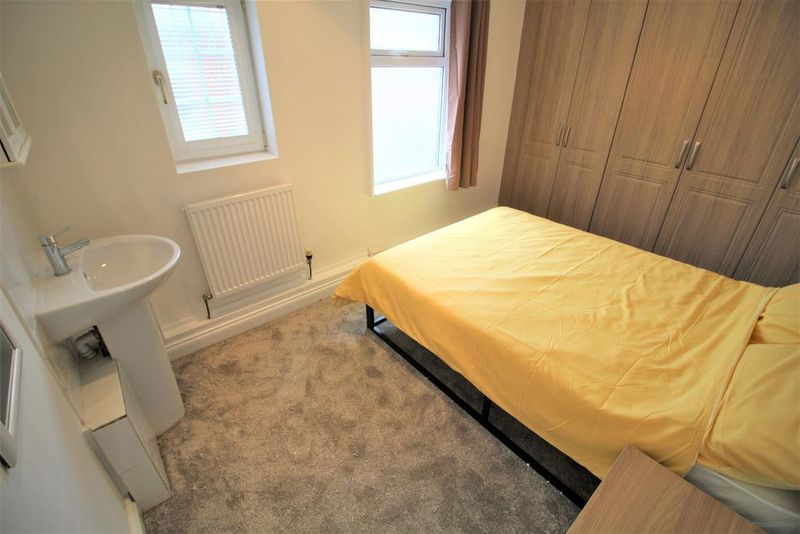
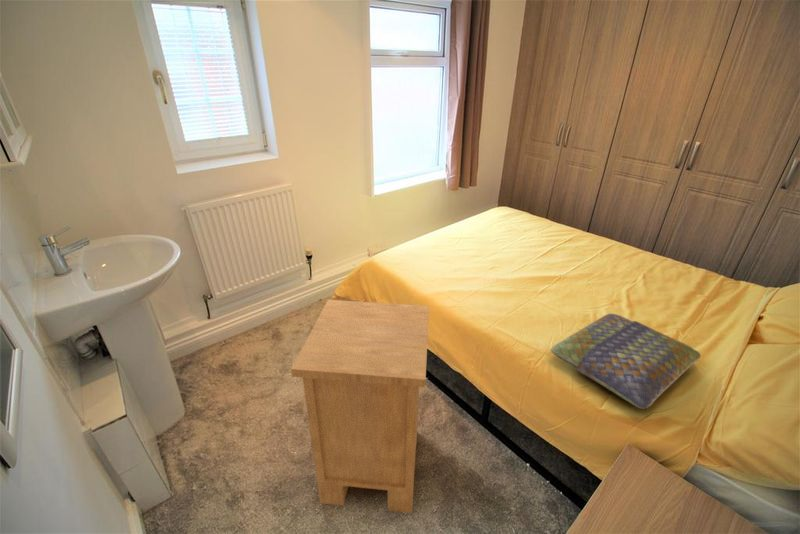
+ cushion [549,313,702,410]
+ nightstand [290,299,430,514]
